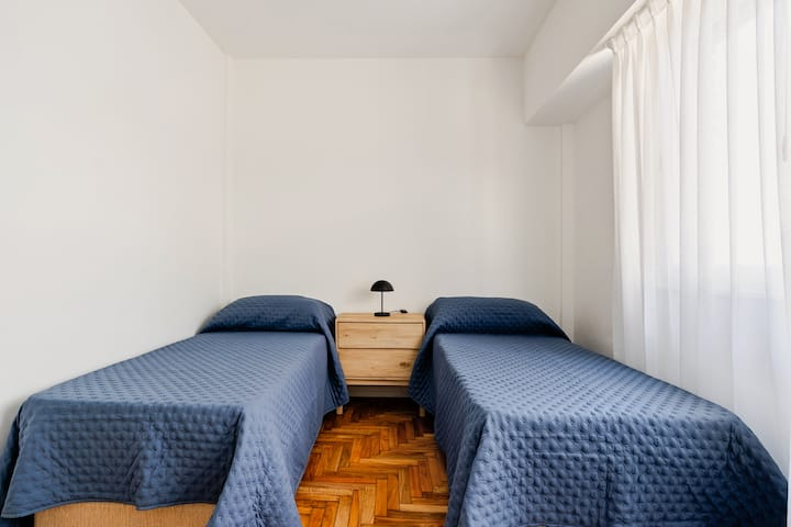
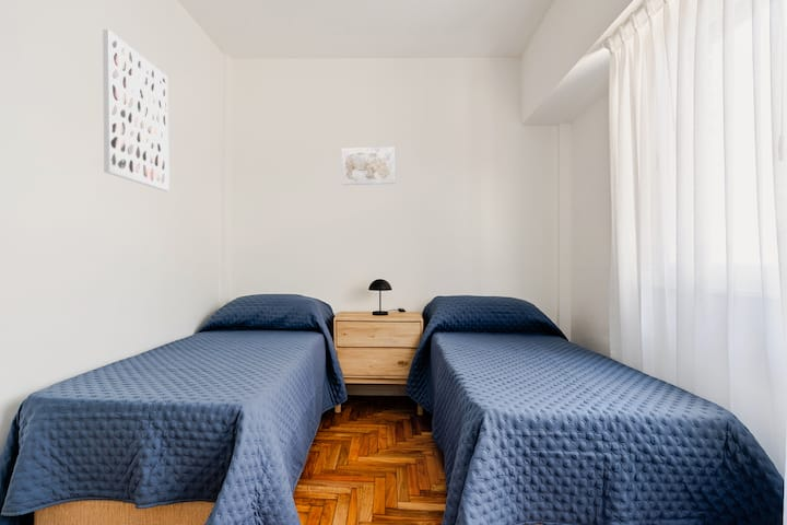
+ wall art [102,28,171,192]
+ wall art [340,147,397,186]
